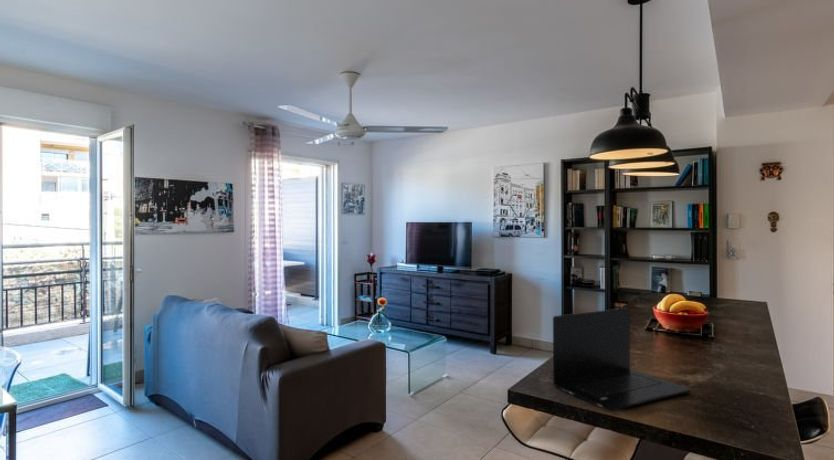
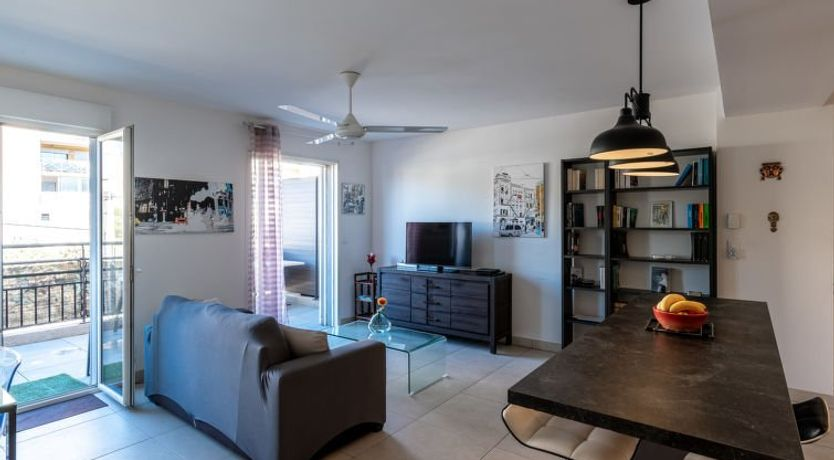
- laptop [552,307,692,412]
